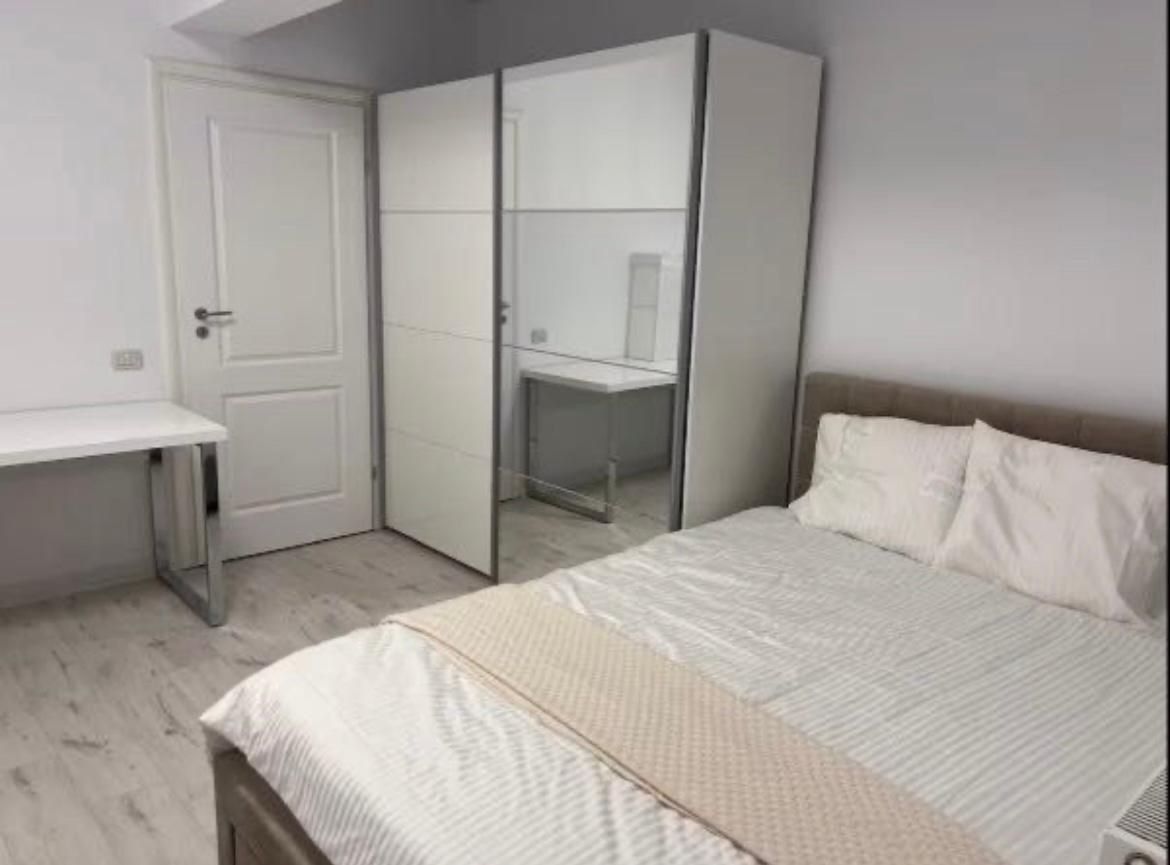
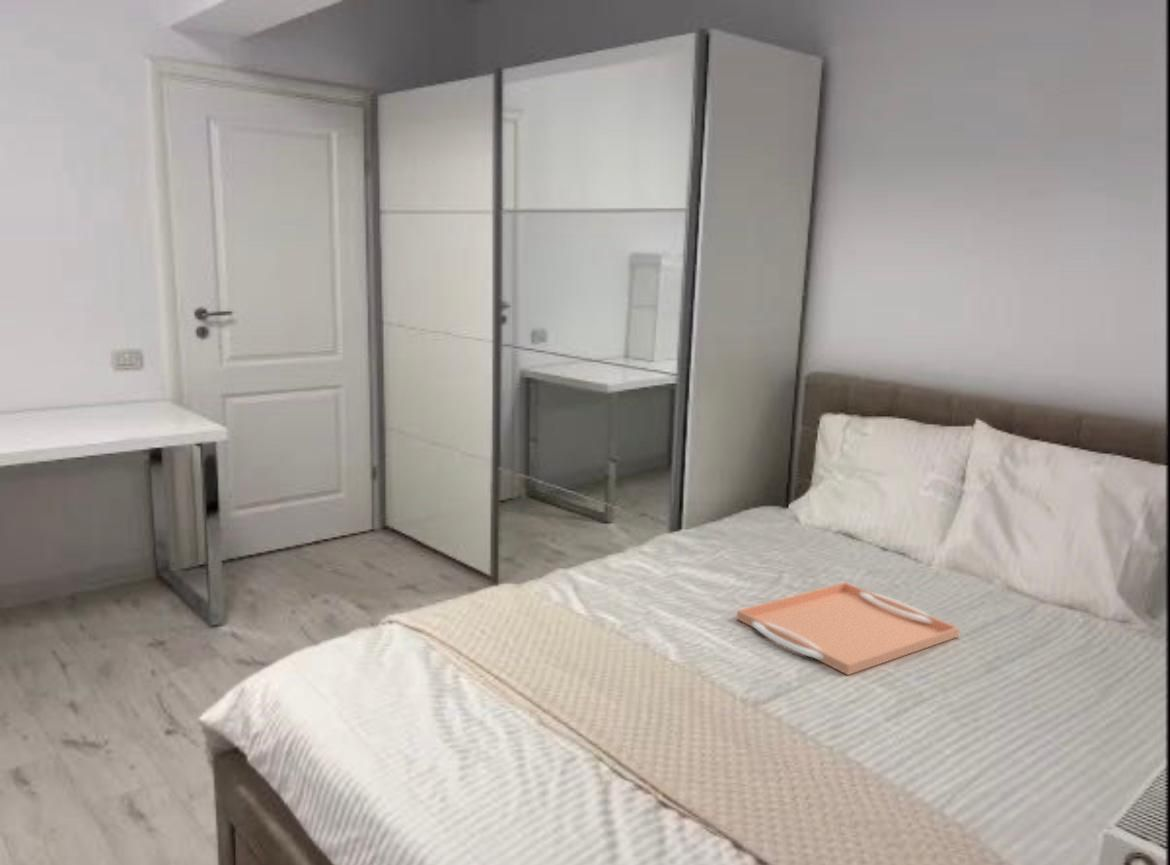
+ serving tray [736,581,960,676]
